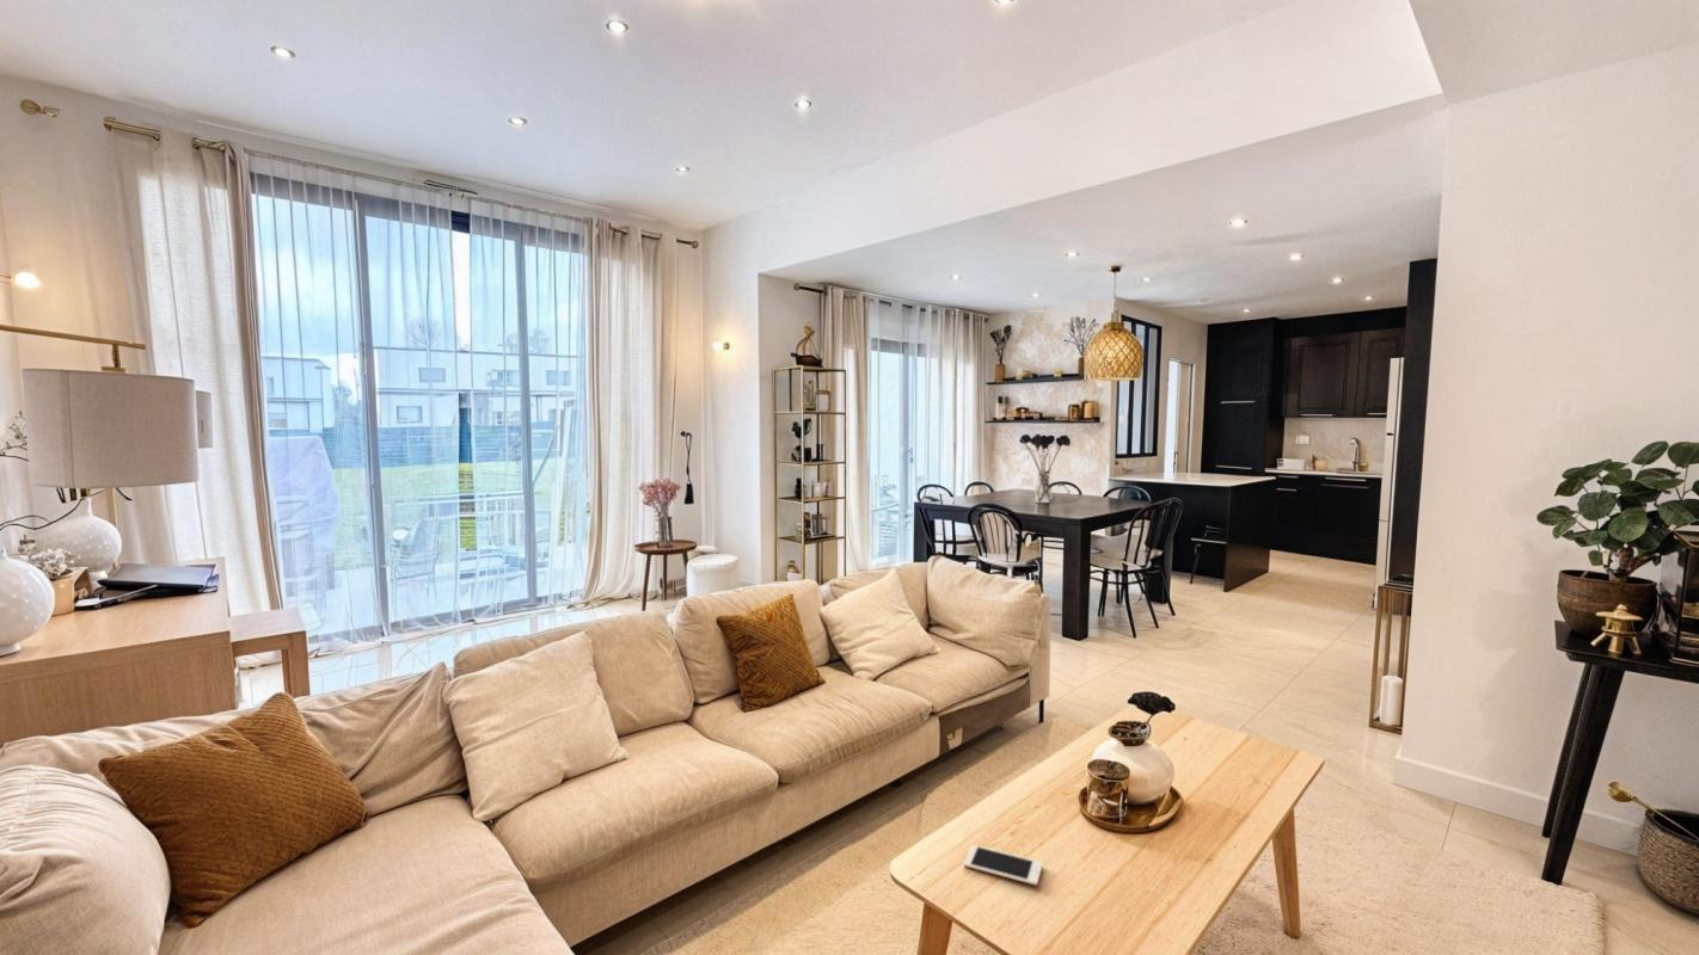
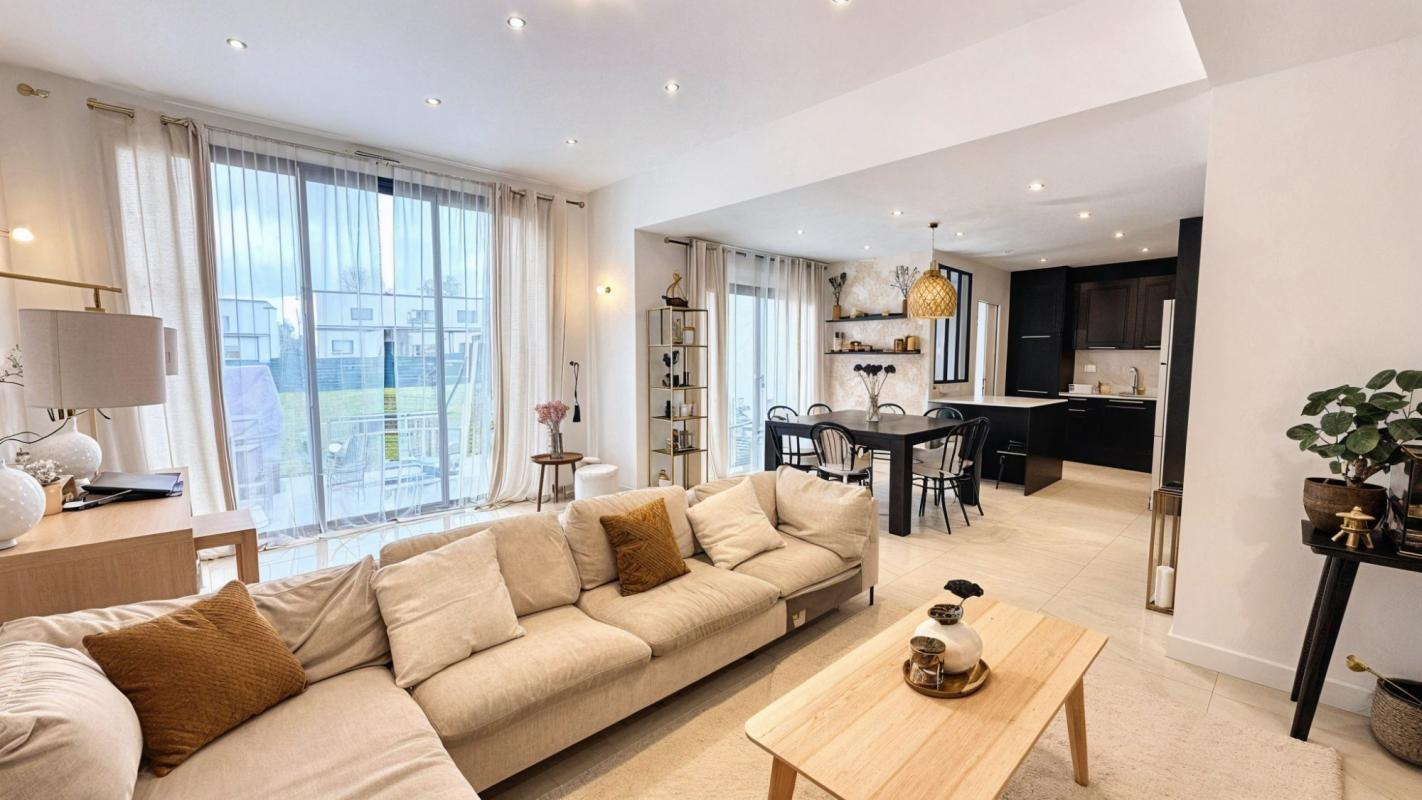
- cell phone [963,844,1043,887]
